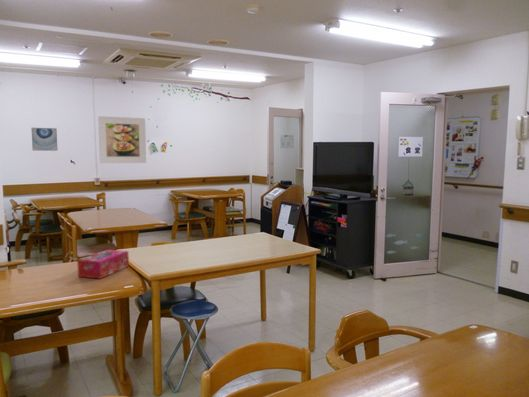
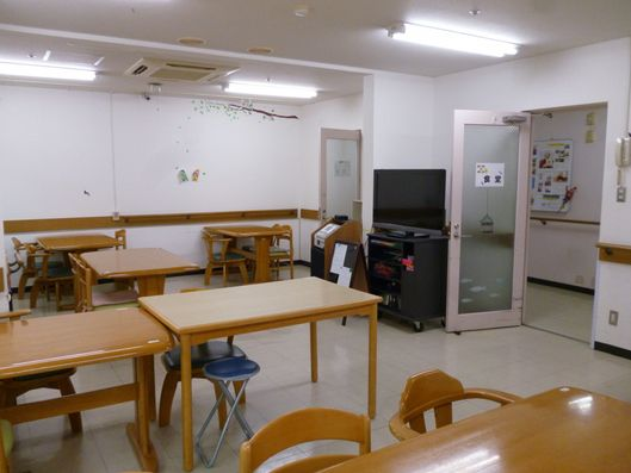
- tissue box [76,249,130,280]
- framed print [97,115,147,164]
- wall art [31,127,58,152]
